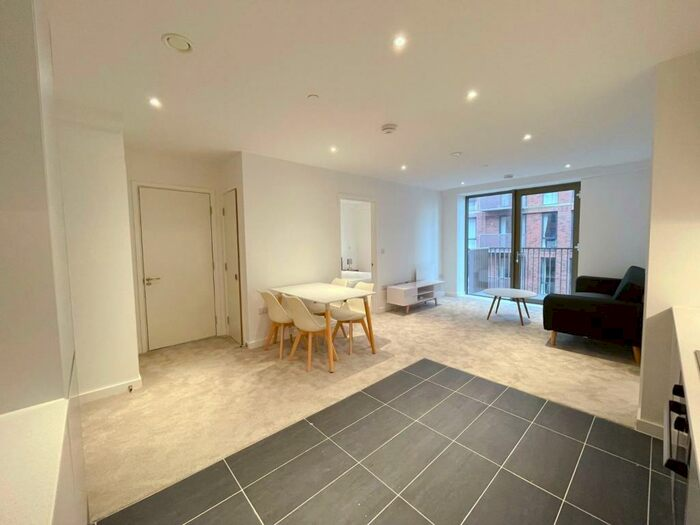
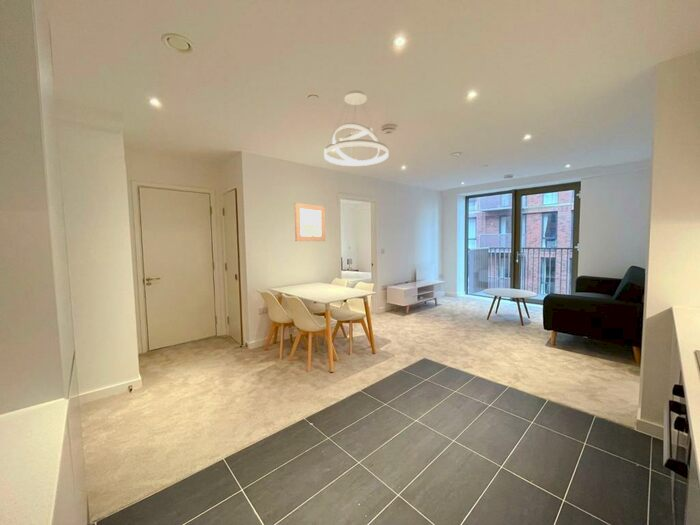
+ pendant light [323,89,390,167]
+ wall art [293,202,326,242]
